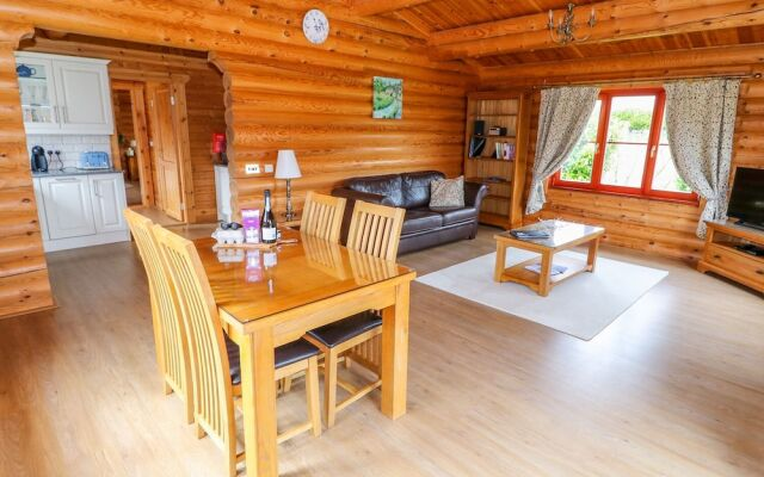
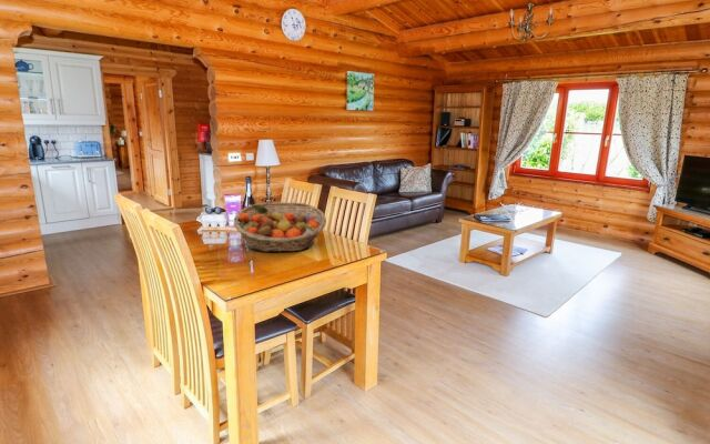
+ fruit basket [232,201,327,253]
